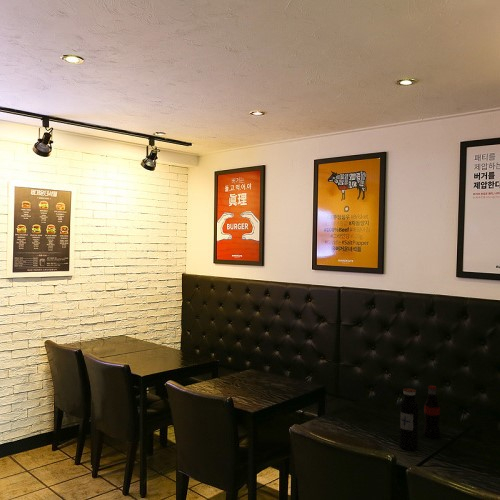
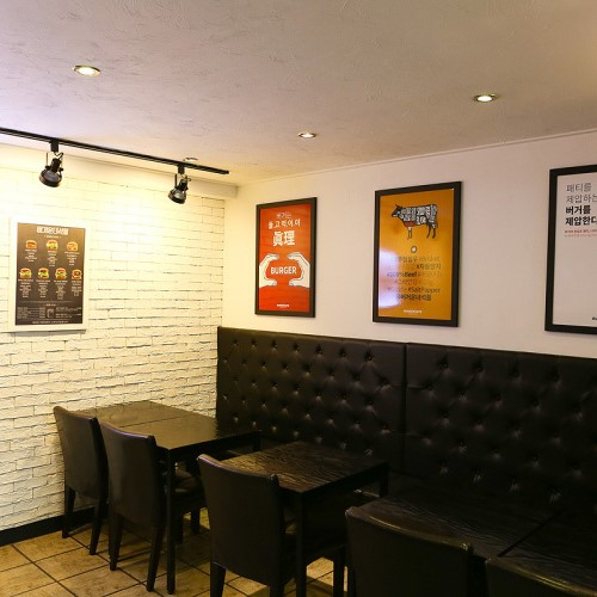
- water bottle [399,387,419,451]
- bottle [422,385,441,439]
